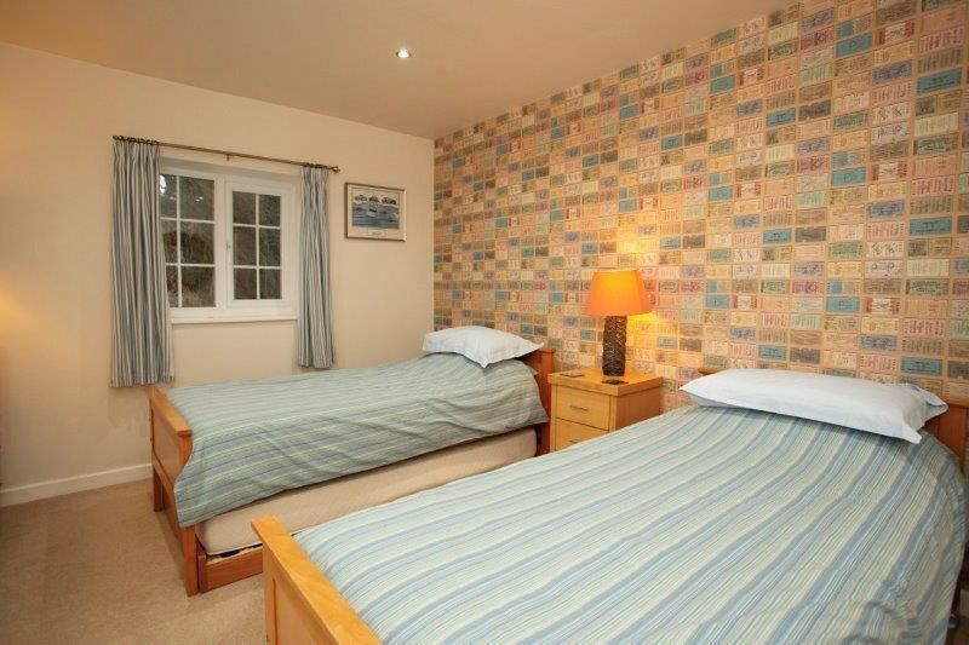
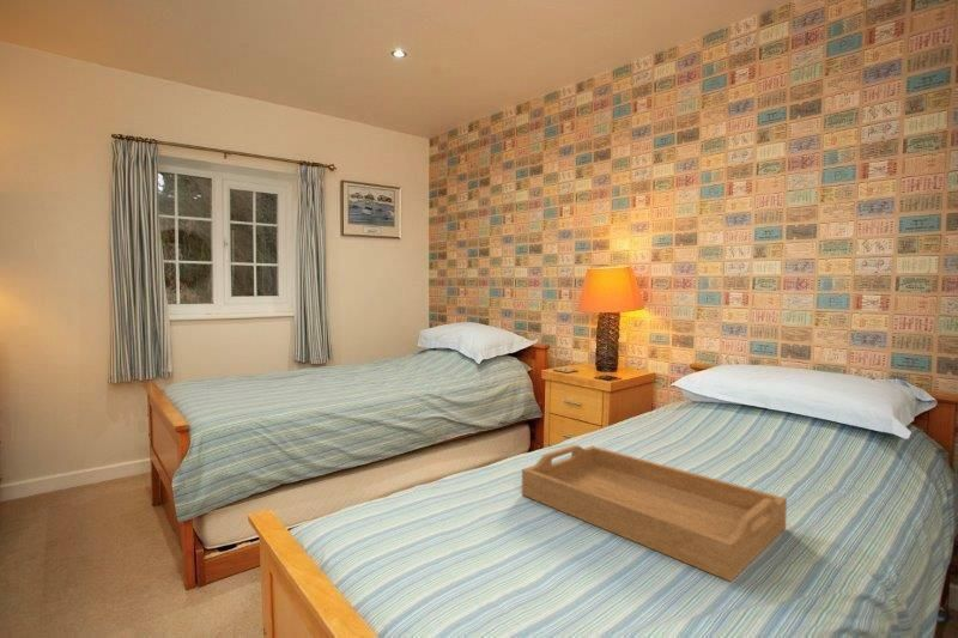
+ serving tray [521,444,788,583]
